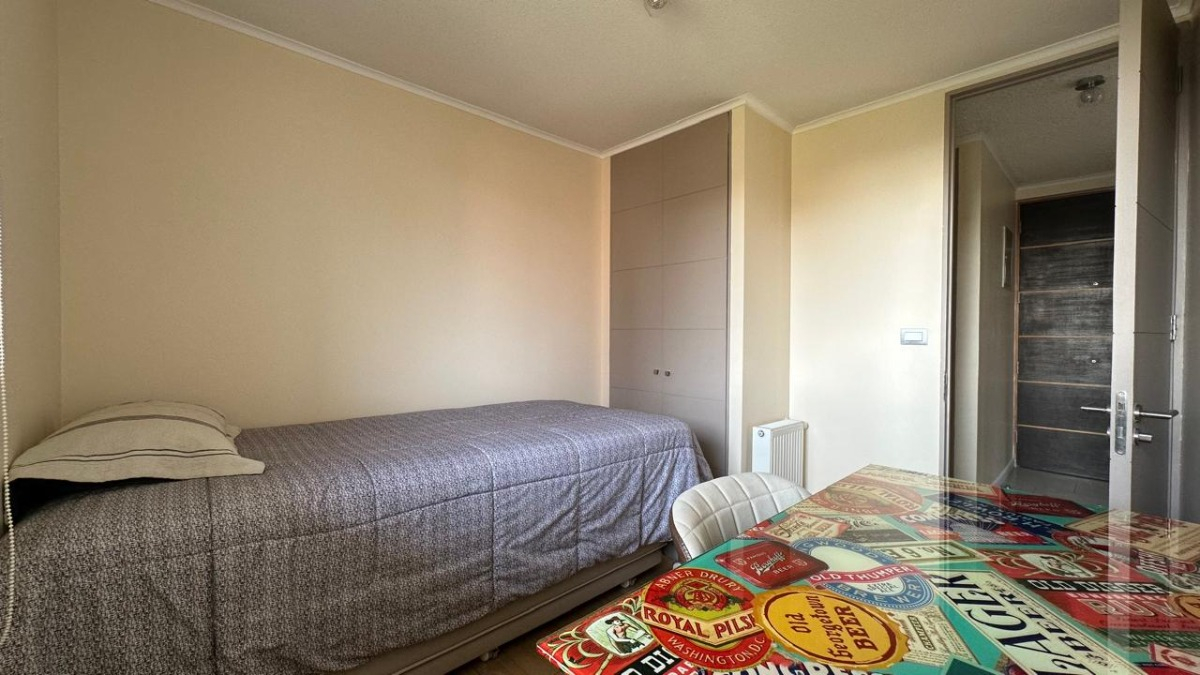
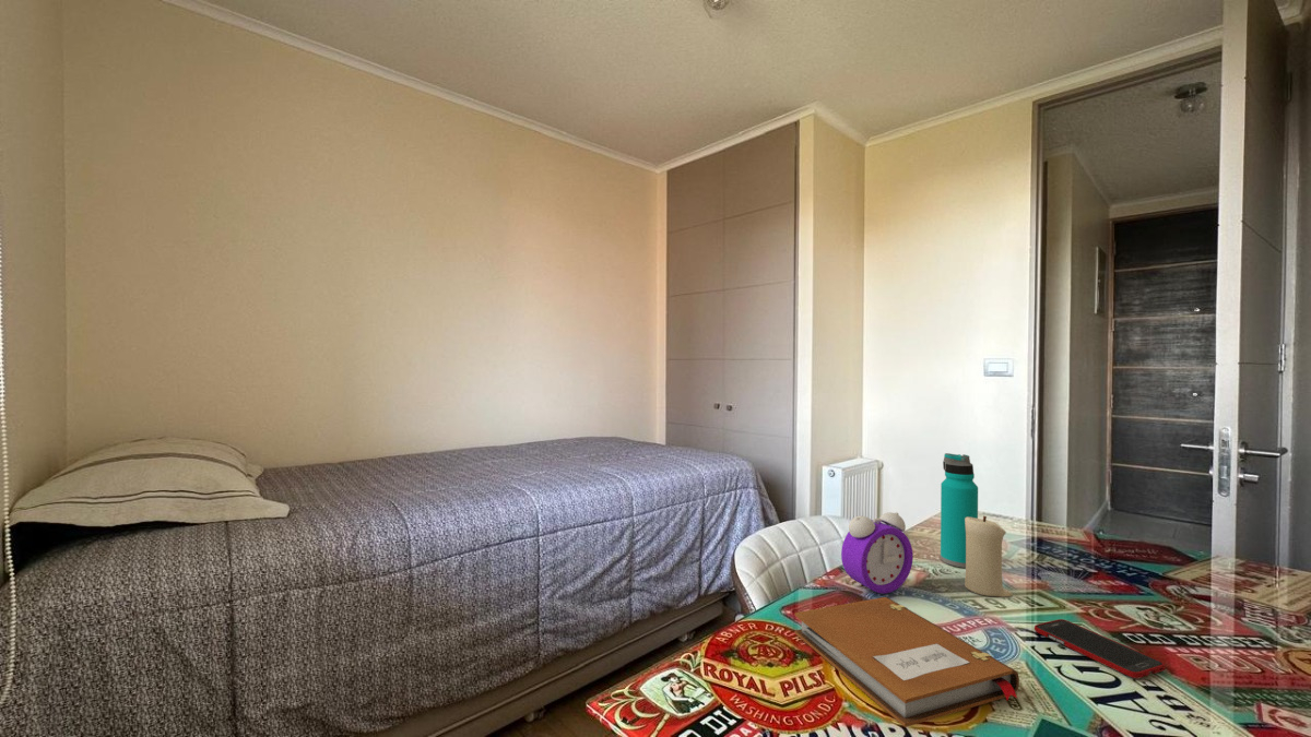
+ water bottle [940,452,979,569]
+ alarm clock [840,511,914,595]
+ candle [964,515,1014,597]
+ notebook [794,596,1020,728]
+ cell phone [1034,618,1167,679]
